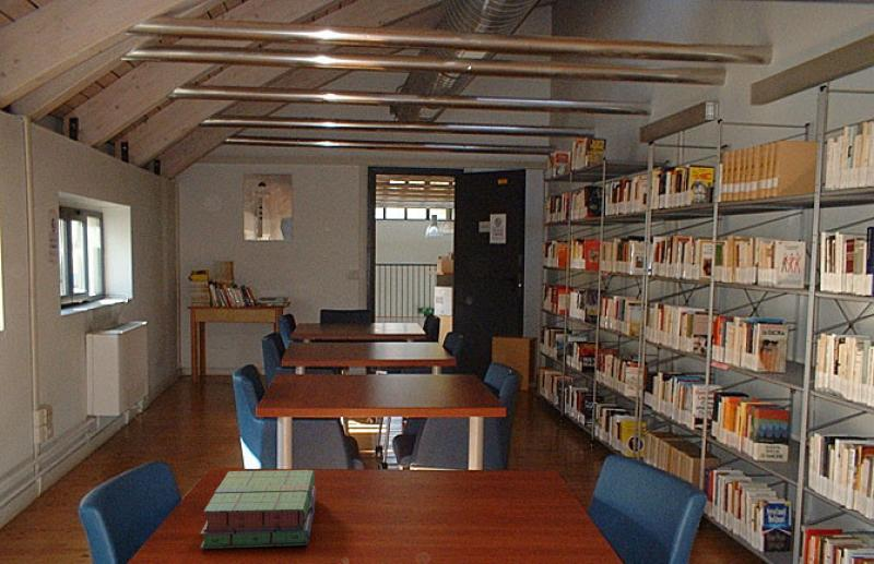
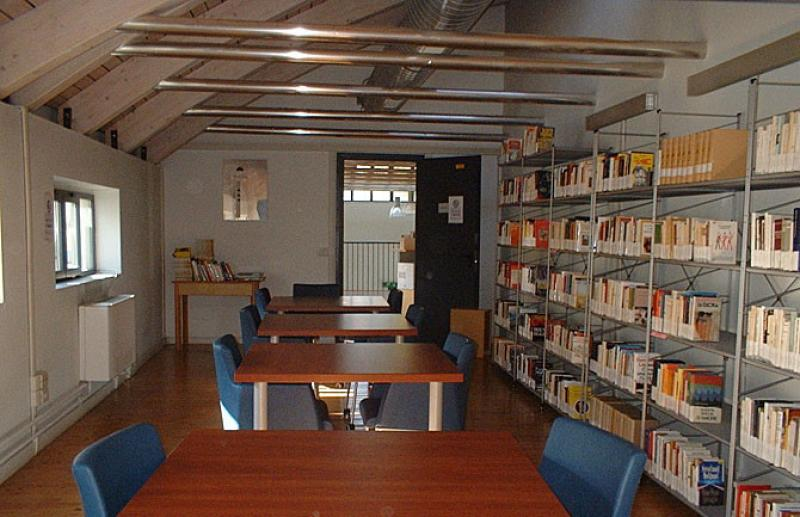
- stack of books [199,469,318,550]
